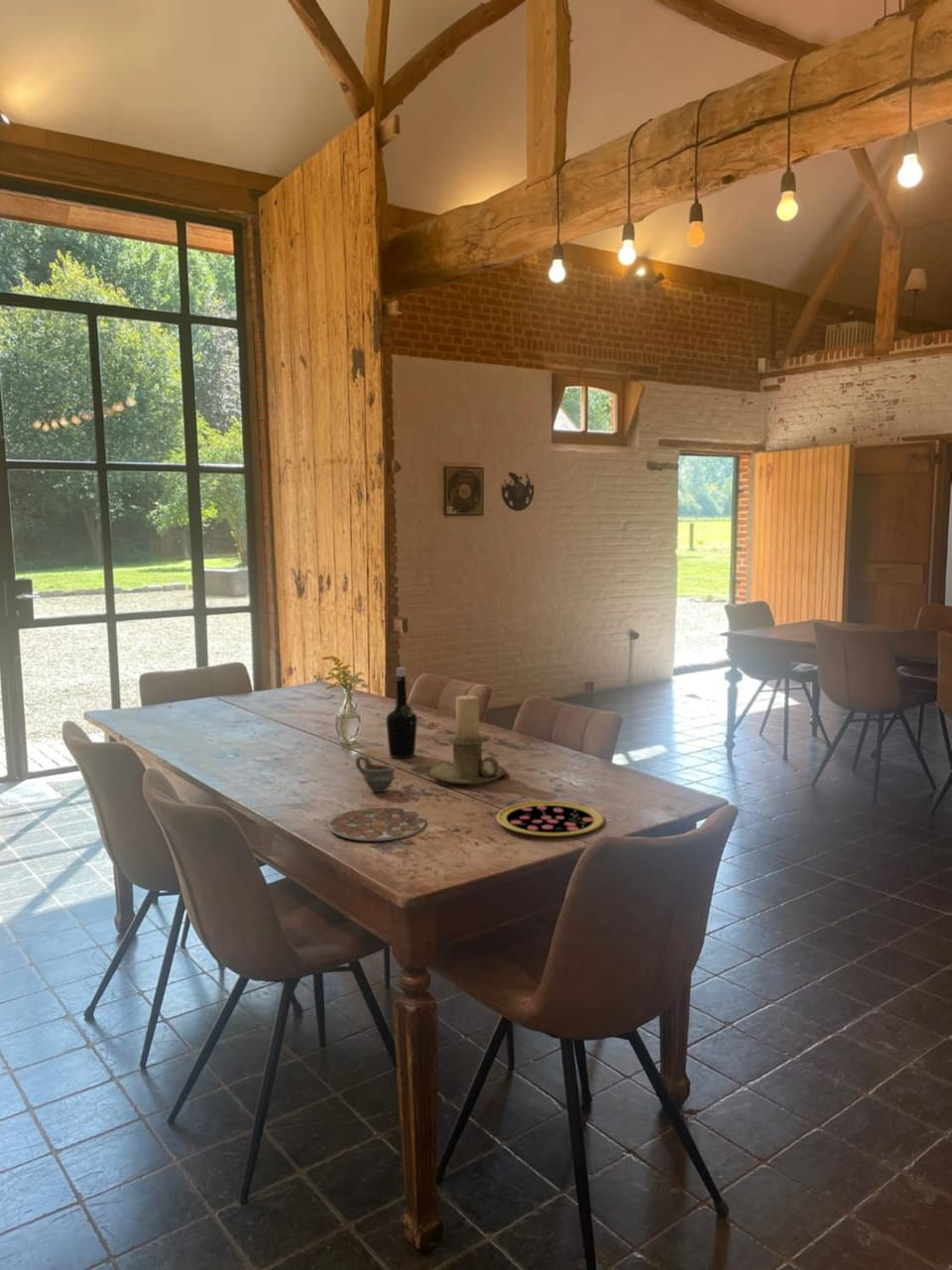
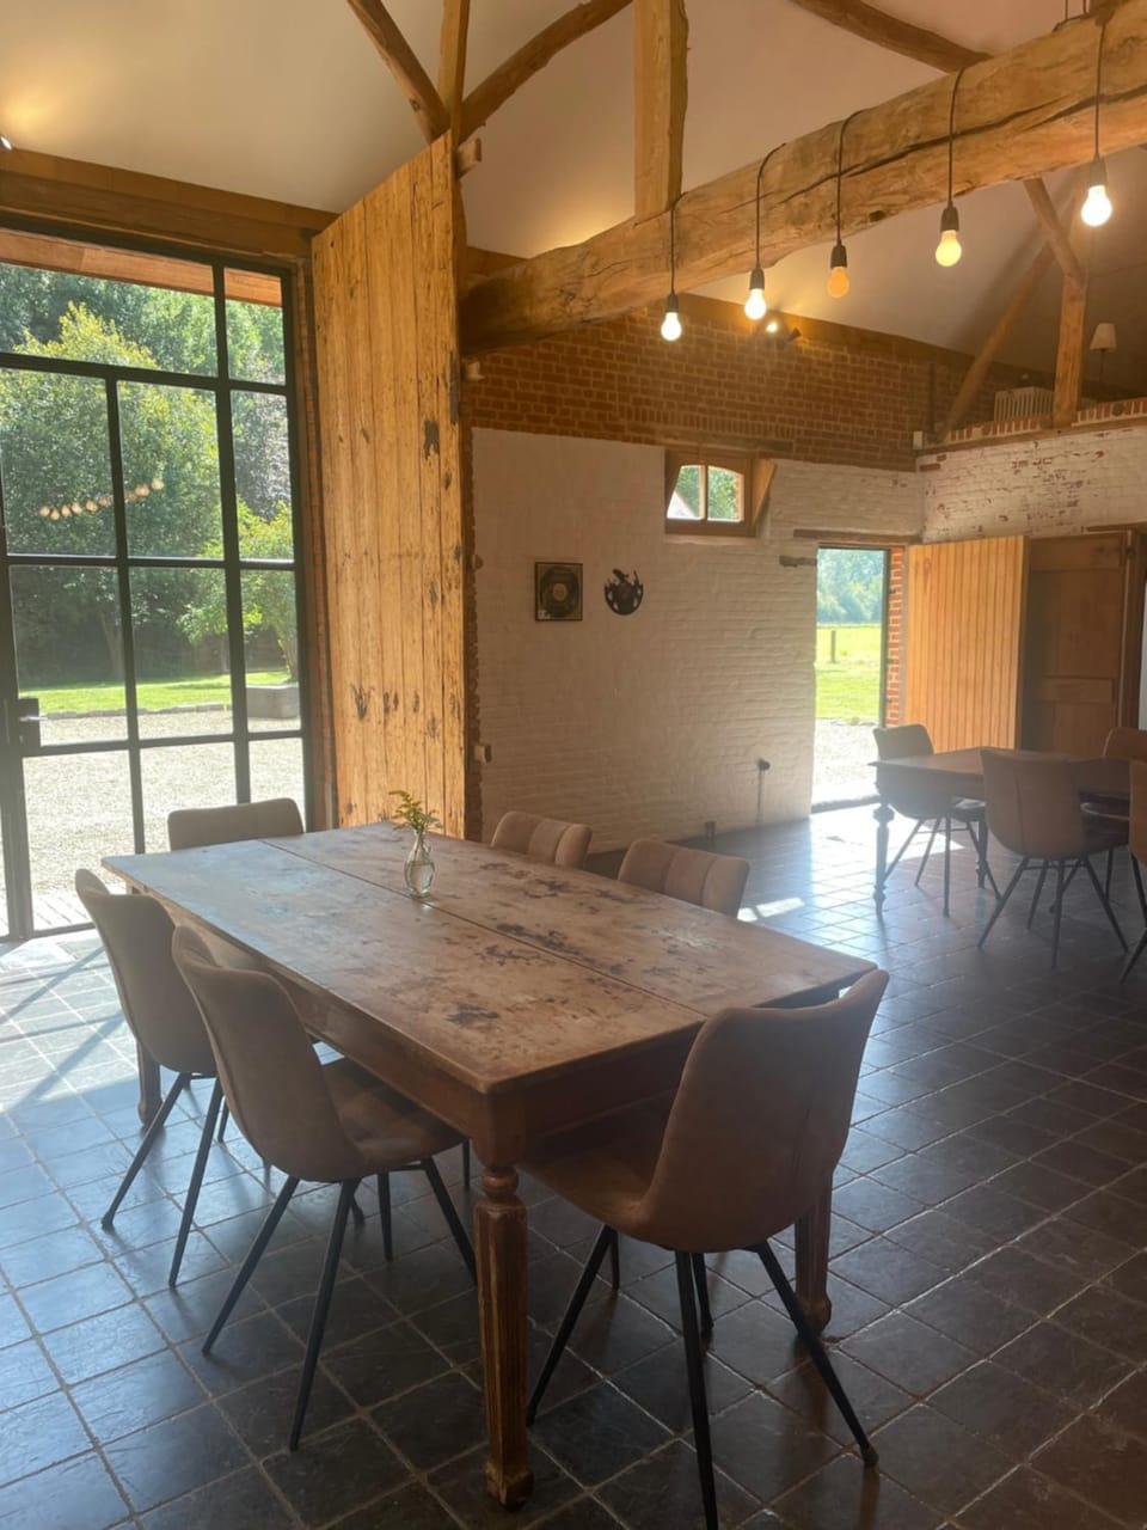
- bottle [385,667,418,759]
- cup [354,754,396,793]
- pizza [496,800,605,837]
- plate [329,807,426,841]
- candle holder [428,695,507,786]
